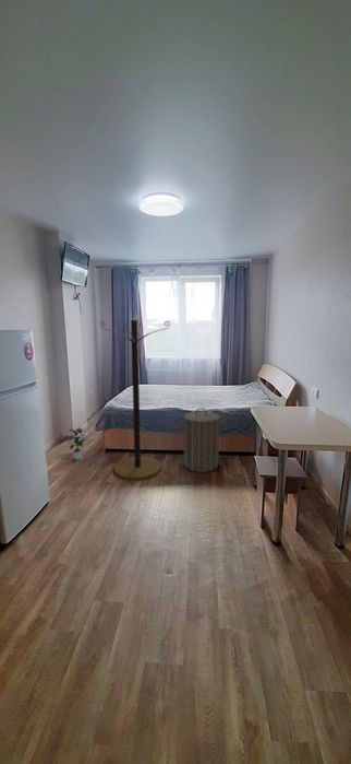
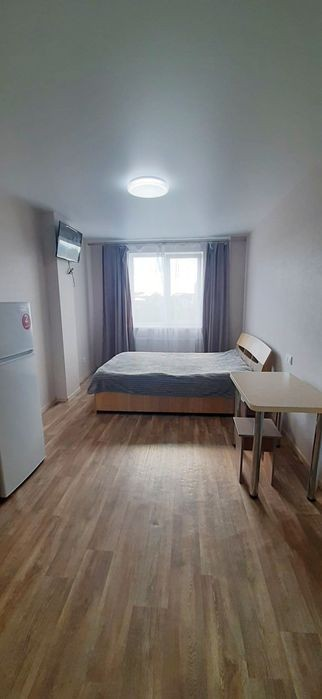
- laundry hamper [179,407,225,473]
- potted plant [63,427,88,461]
- coat rack [98,316,171,481]
